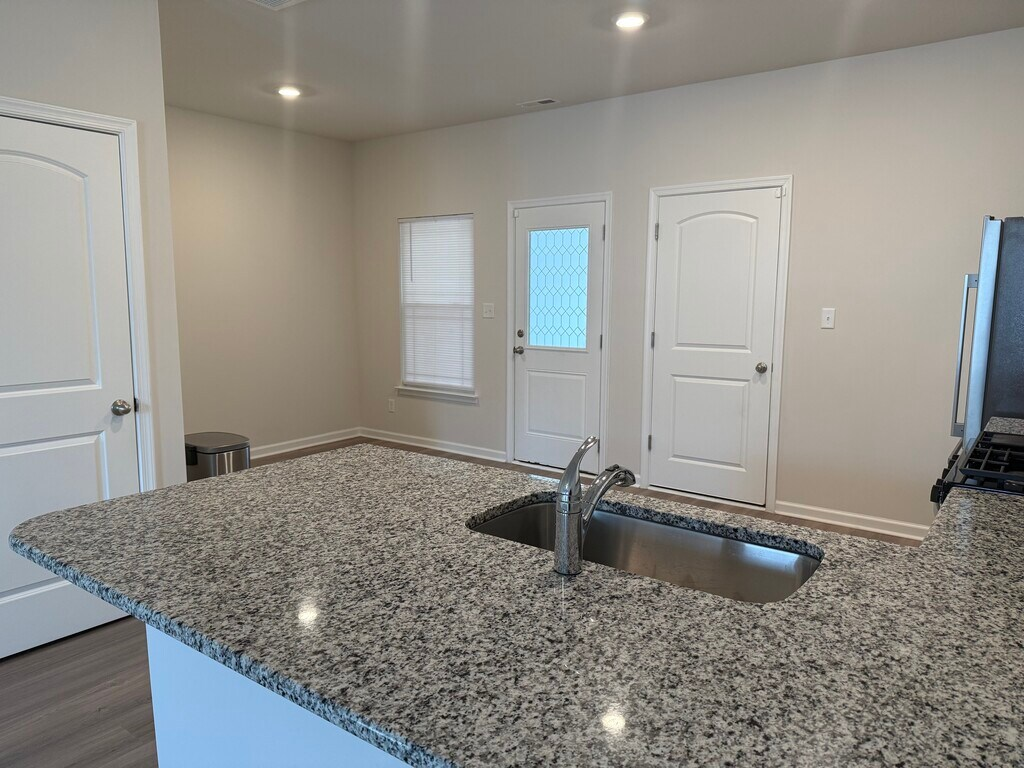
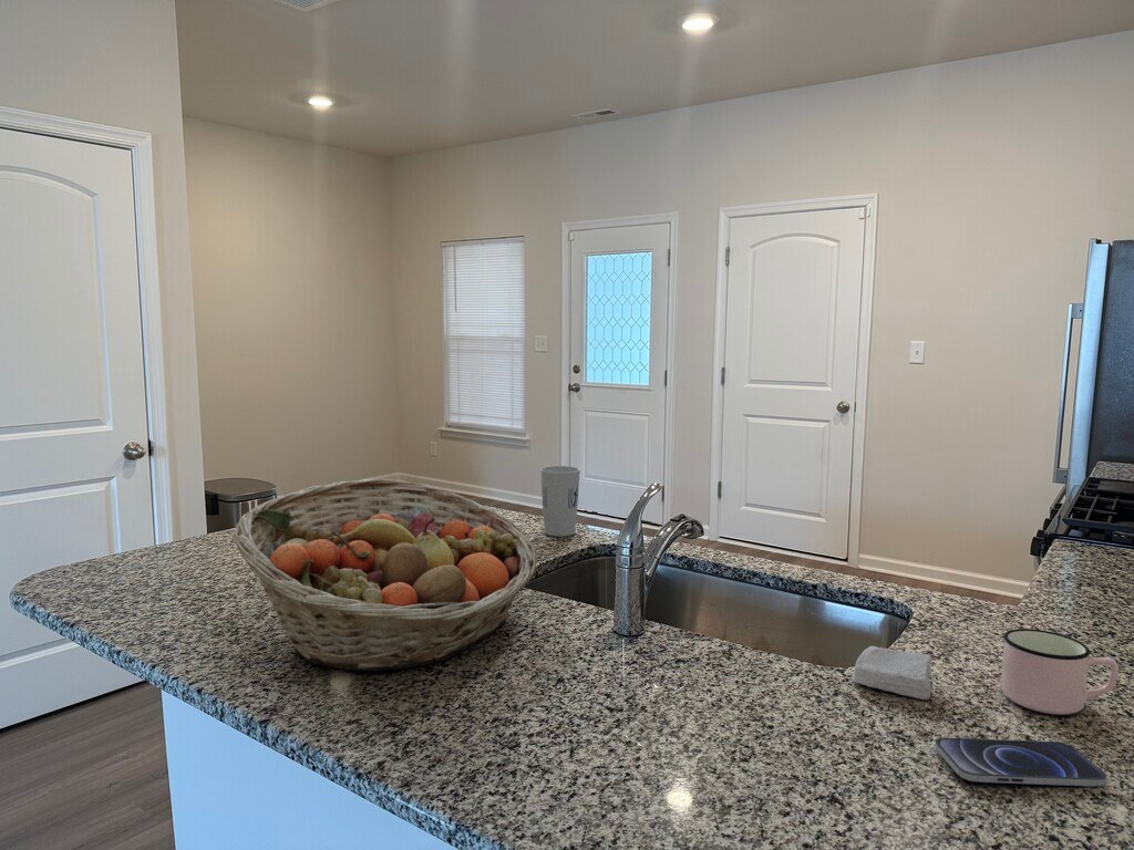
+ fruit basket [233,478,538,672]
+ mug [1000,628,1118,716]
+ cup [539,465,581,538]
+ smartphone [934,737,1107,788]
+ soap bar [850,645,932,701]
